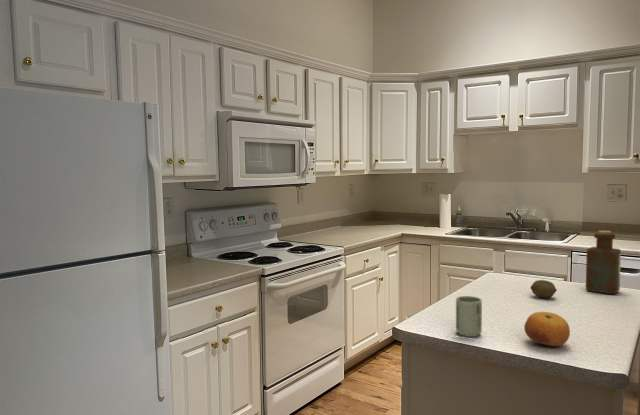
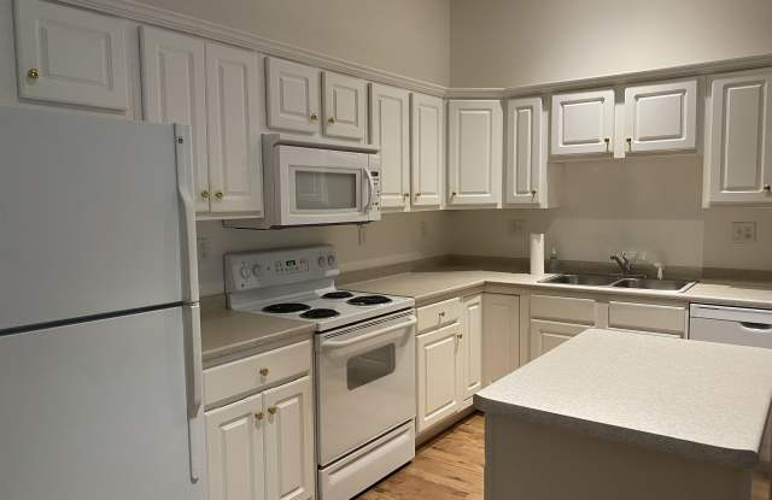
- fruit [529,279,558,299]
- fruit [523,311,571,347]
- cup [455,295,483,338]
- bottle [585,230,622,295]
